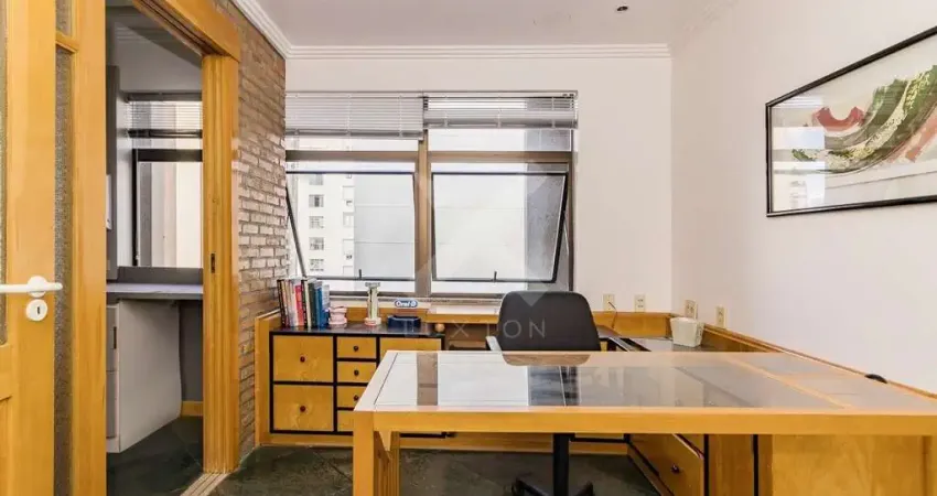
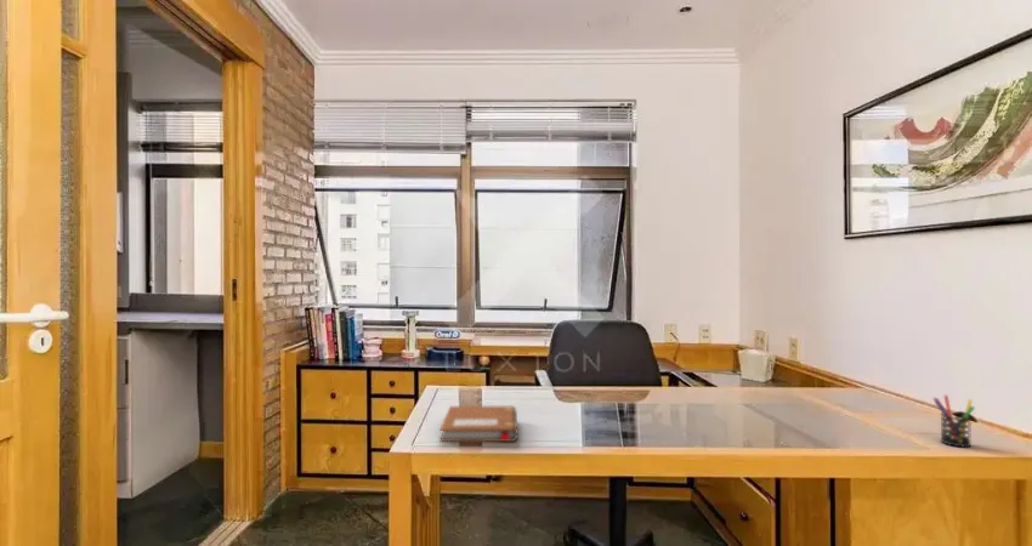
+ notebook [440,405,520,443]
+ pen holder [931,394,976,449]
